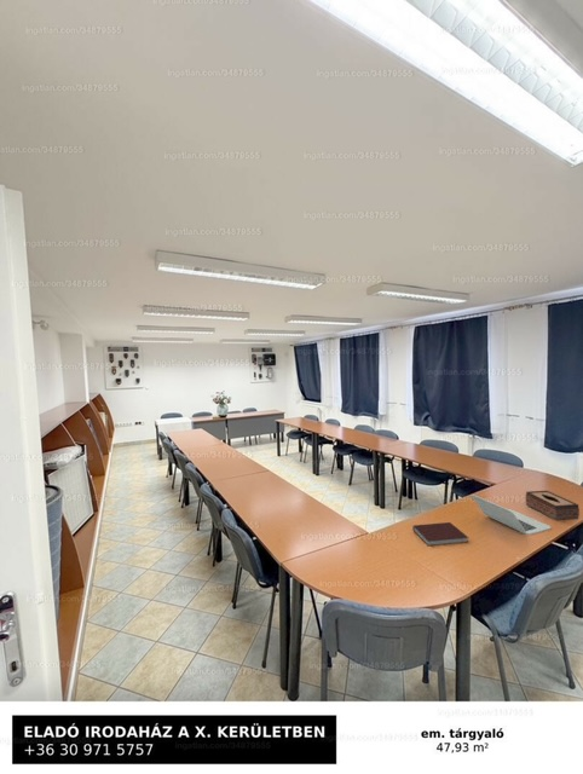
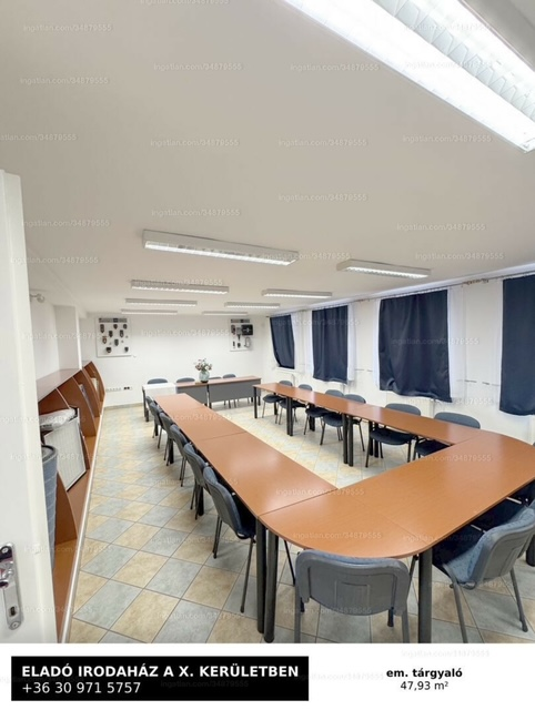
- notebook [412,521,469,547]
- tissue box [525,490,581,521]
- laptop [471,493,552,536]
